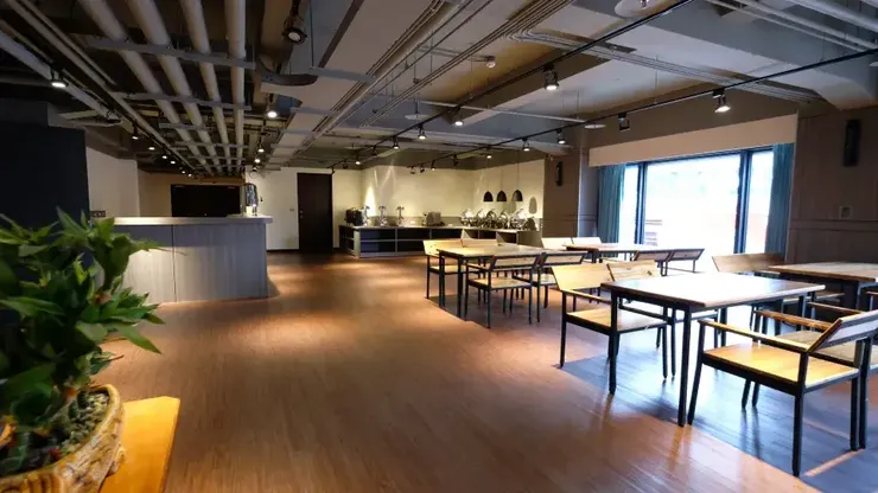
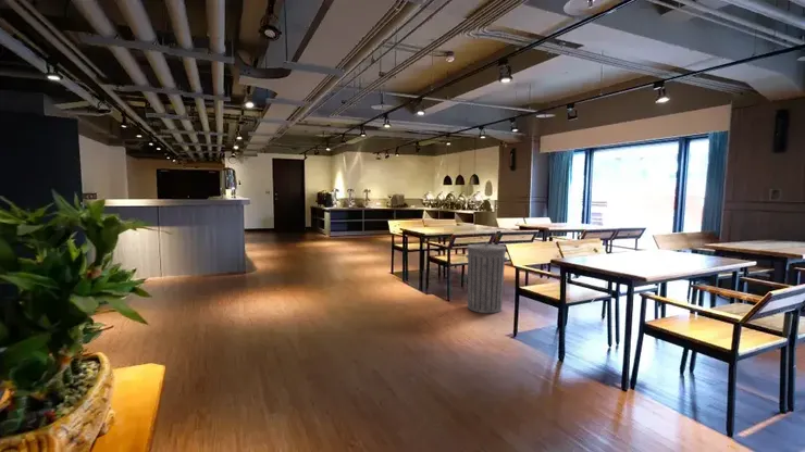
+ trash can [465,242,508,314]
